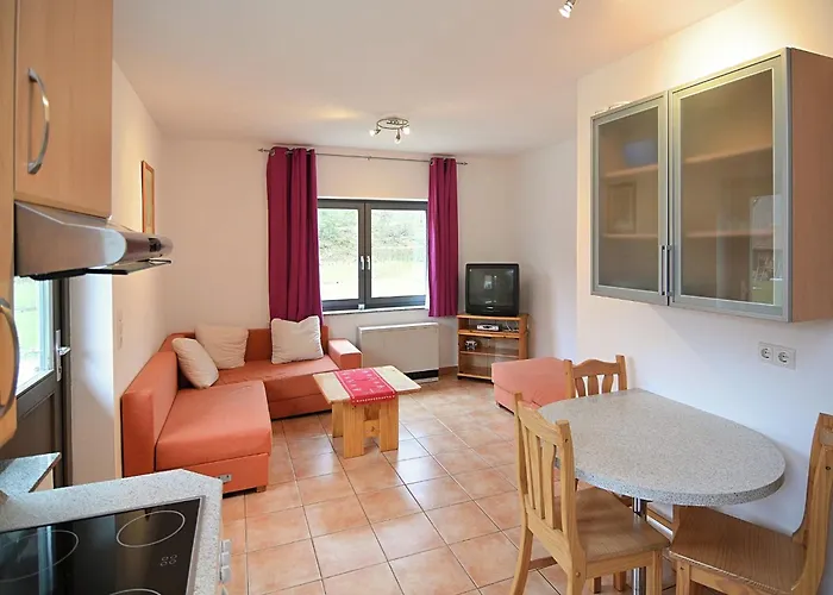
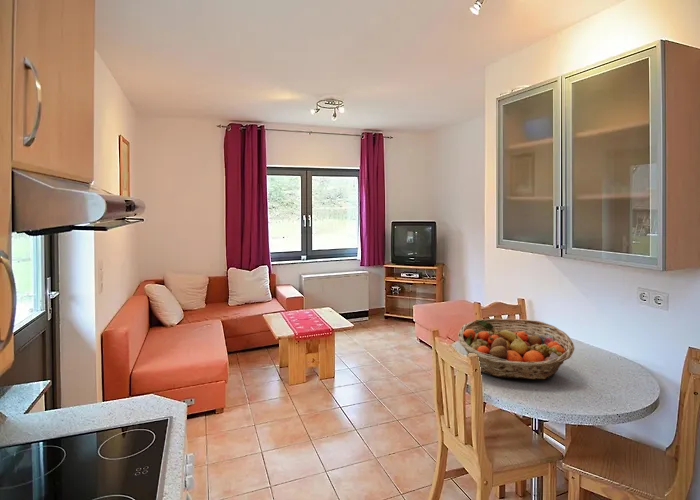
+ fruit basket [457,318,575,380]
